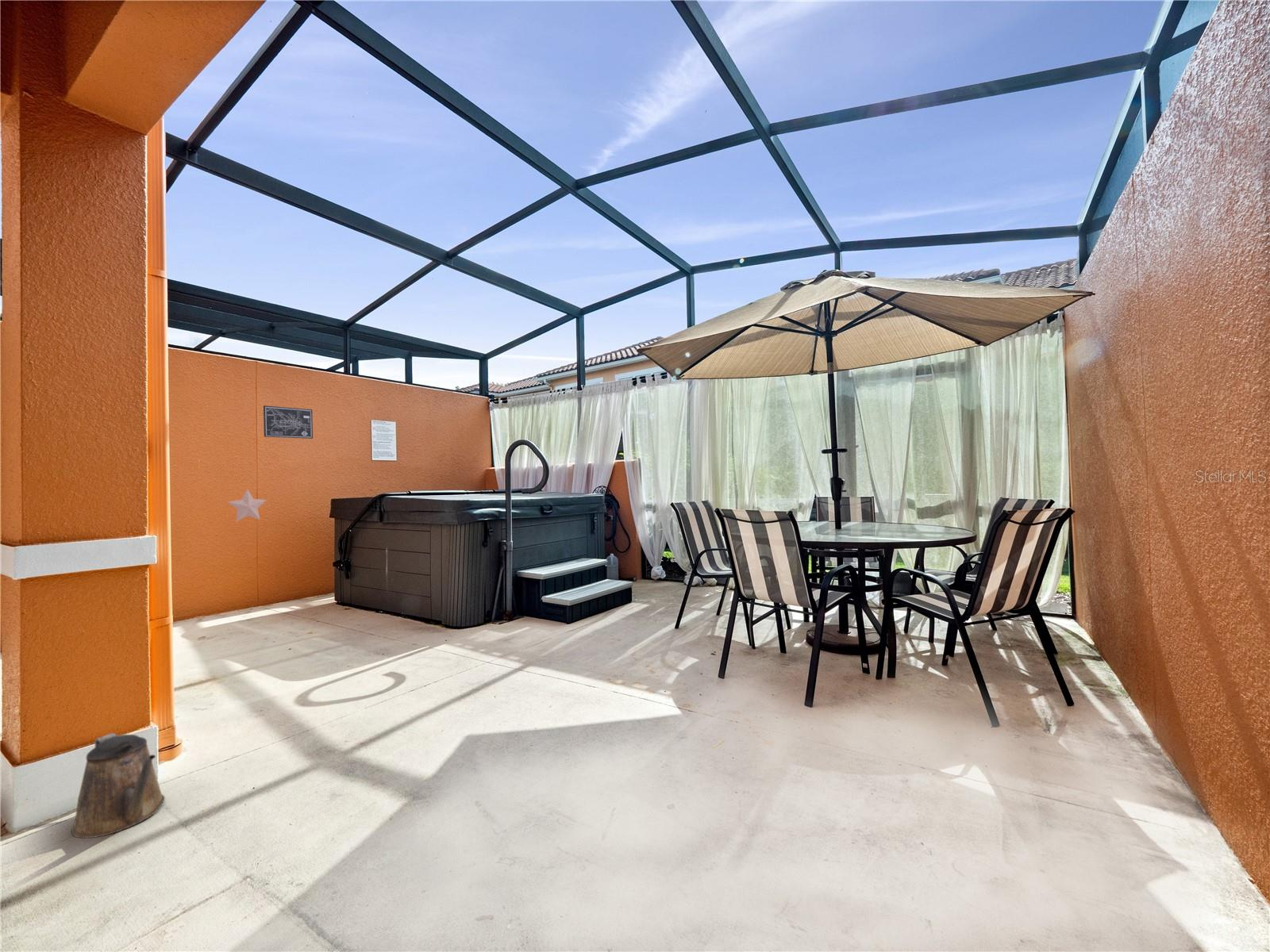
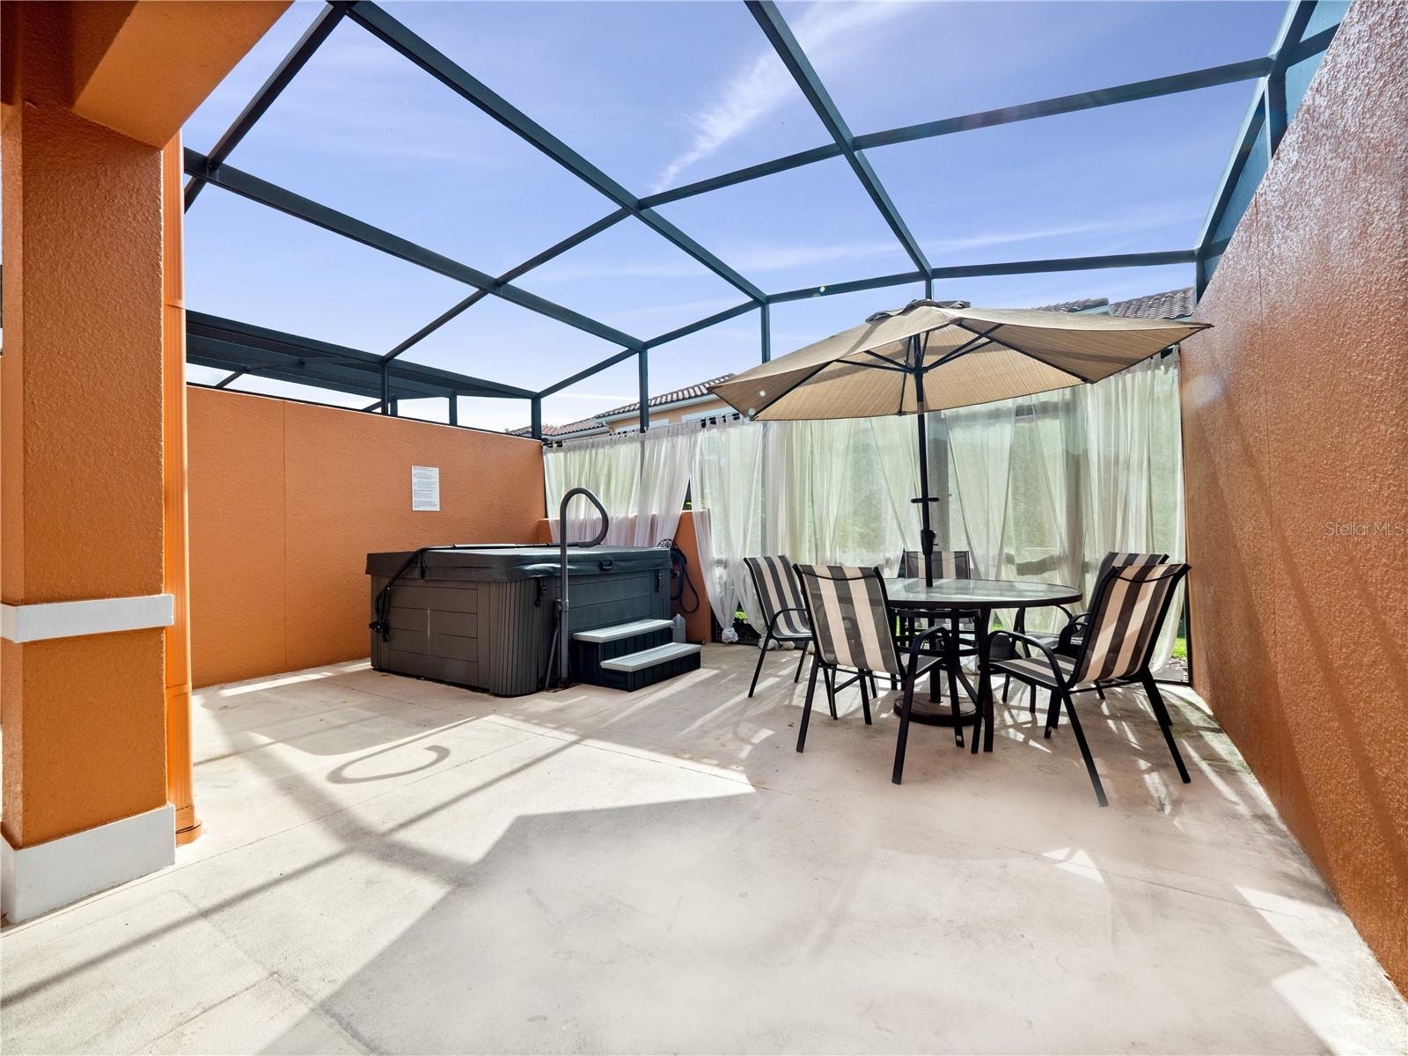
- wall art [263,405,314,440]
- decorative star [228,488,267,523]
- watering can [71,732,166,839]
